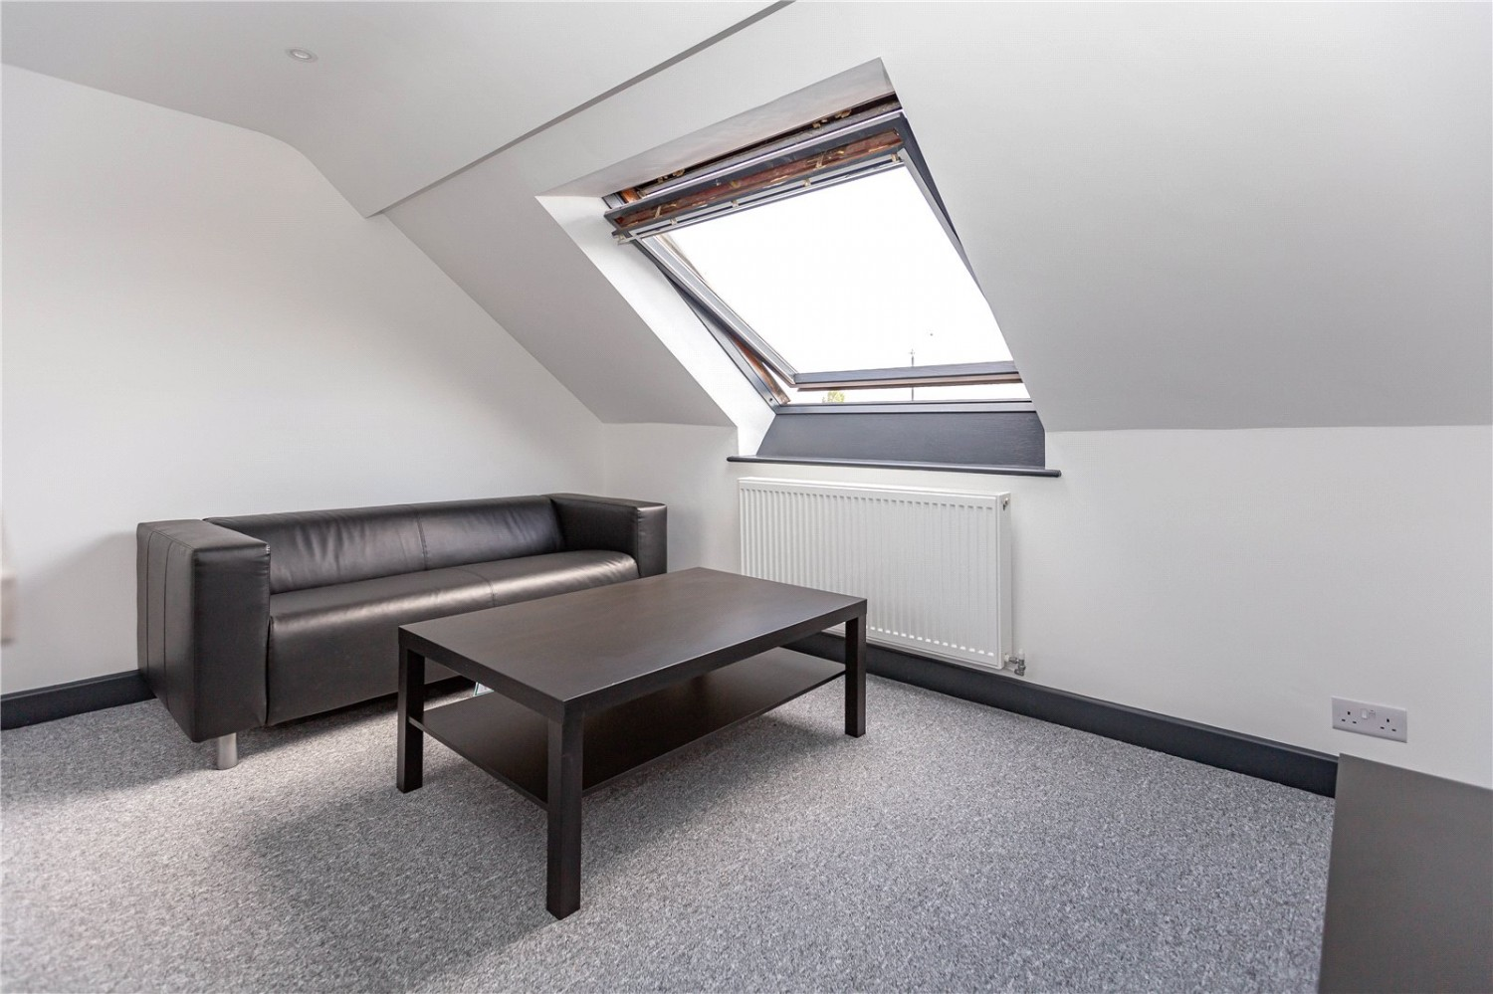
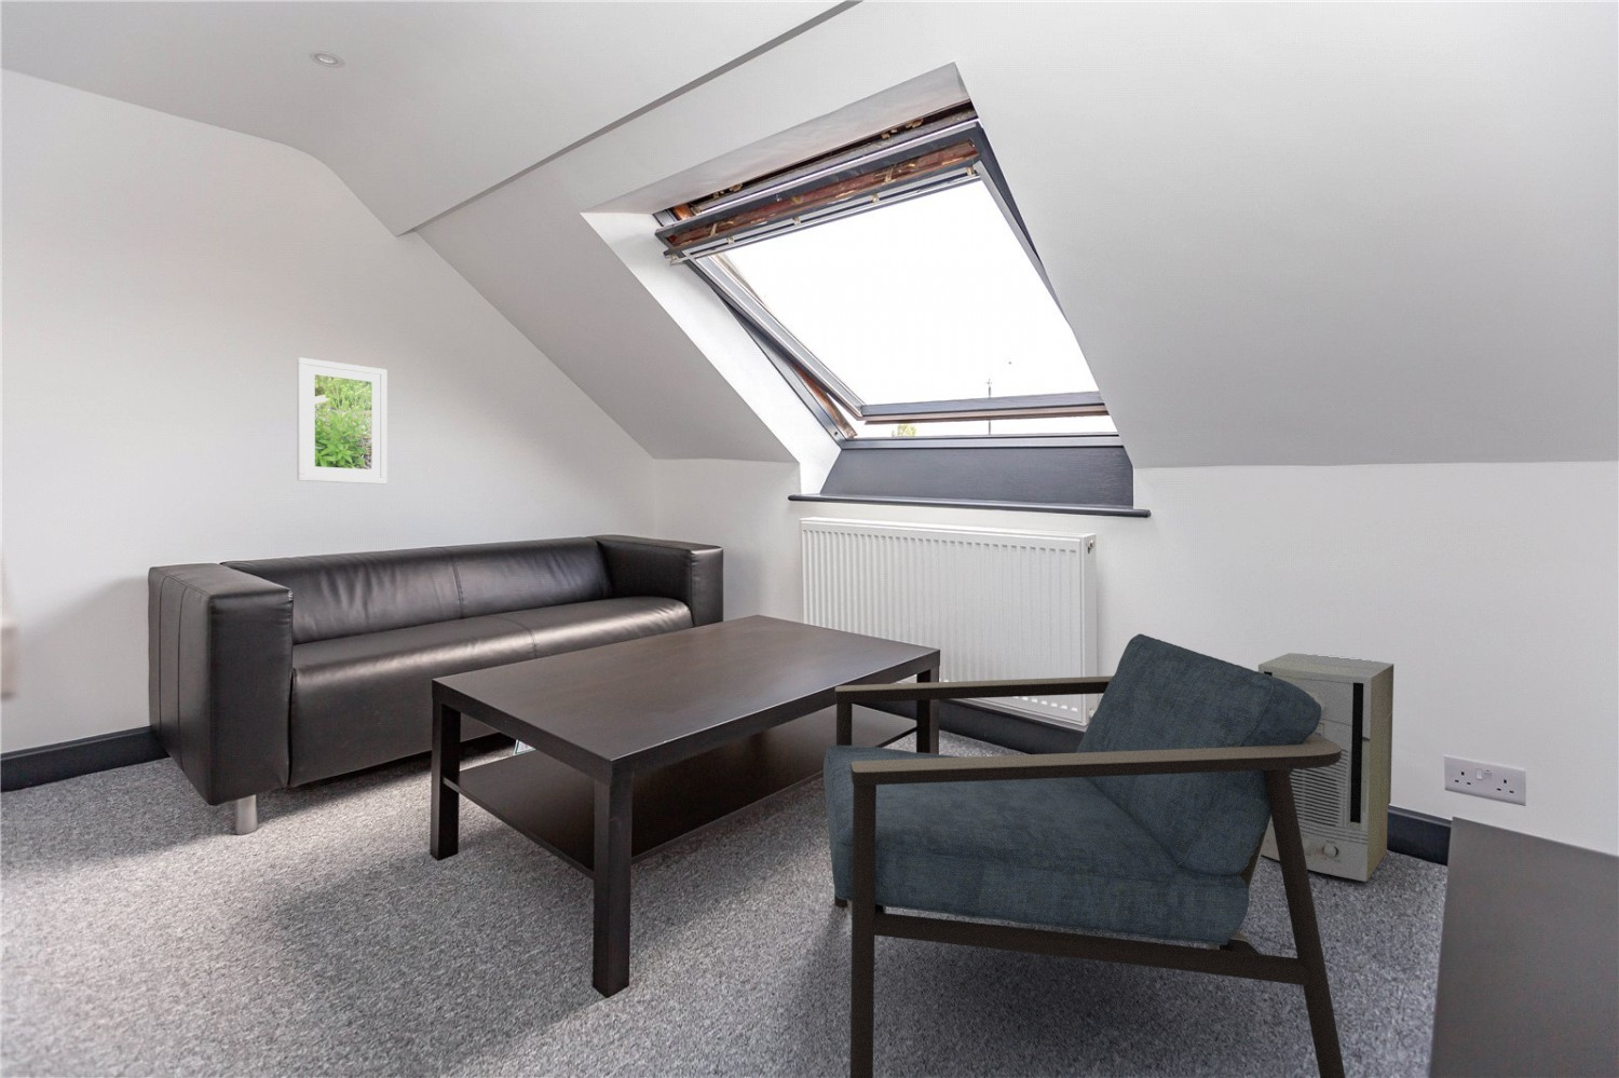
+ air purifier [1257,652,1394,883]
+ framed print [296,356,389,486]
+ armchair [823,633,1346,1078]
